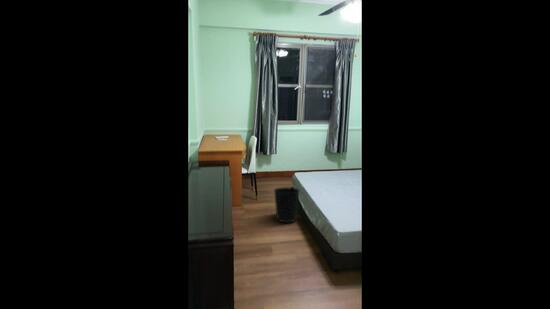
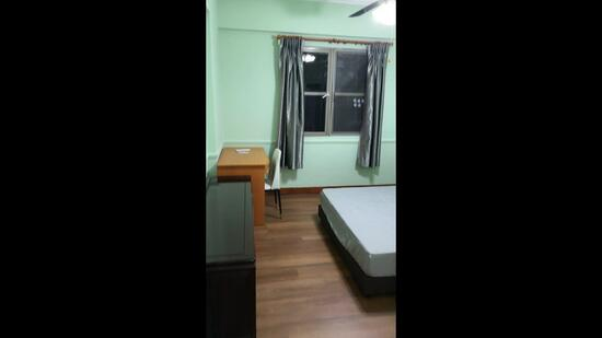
- wastebasket [273,186,301,223]
